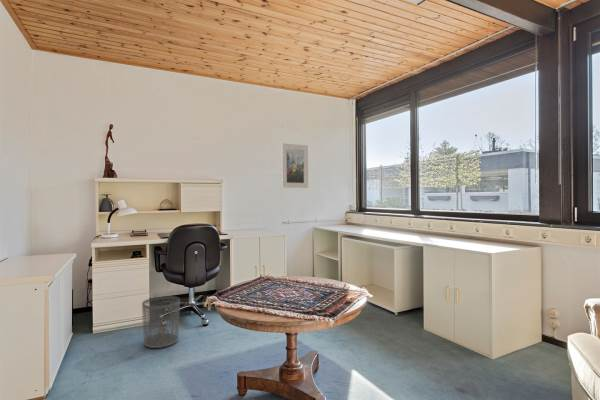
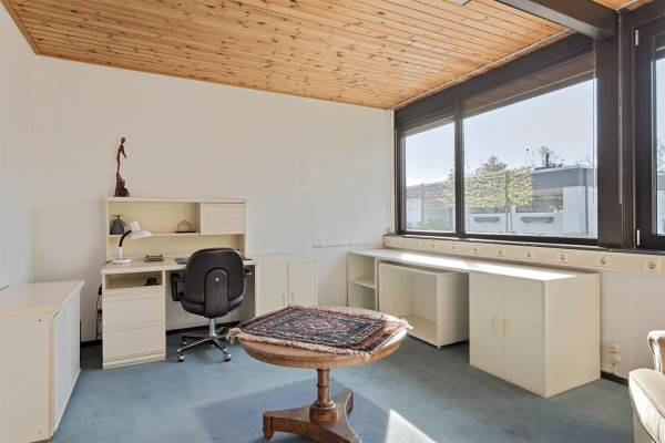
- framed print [281,142,309,189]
- waste bin [141,295,181,349]
